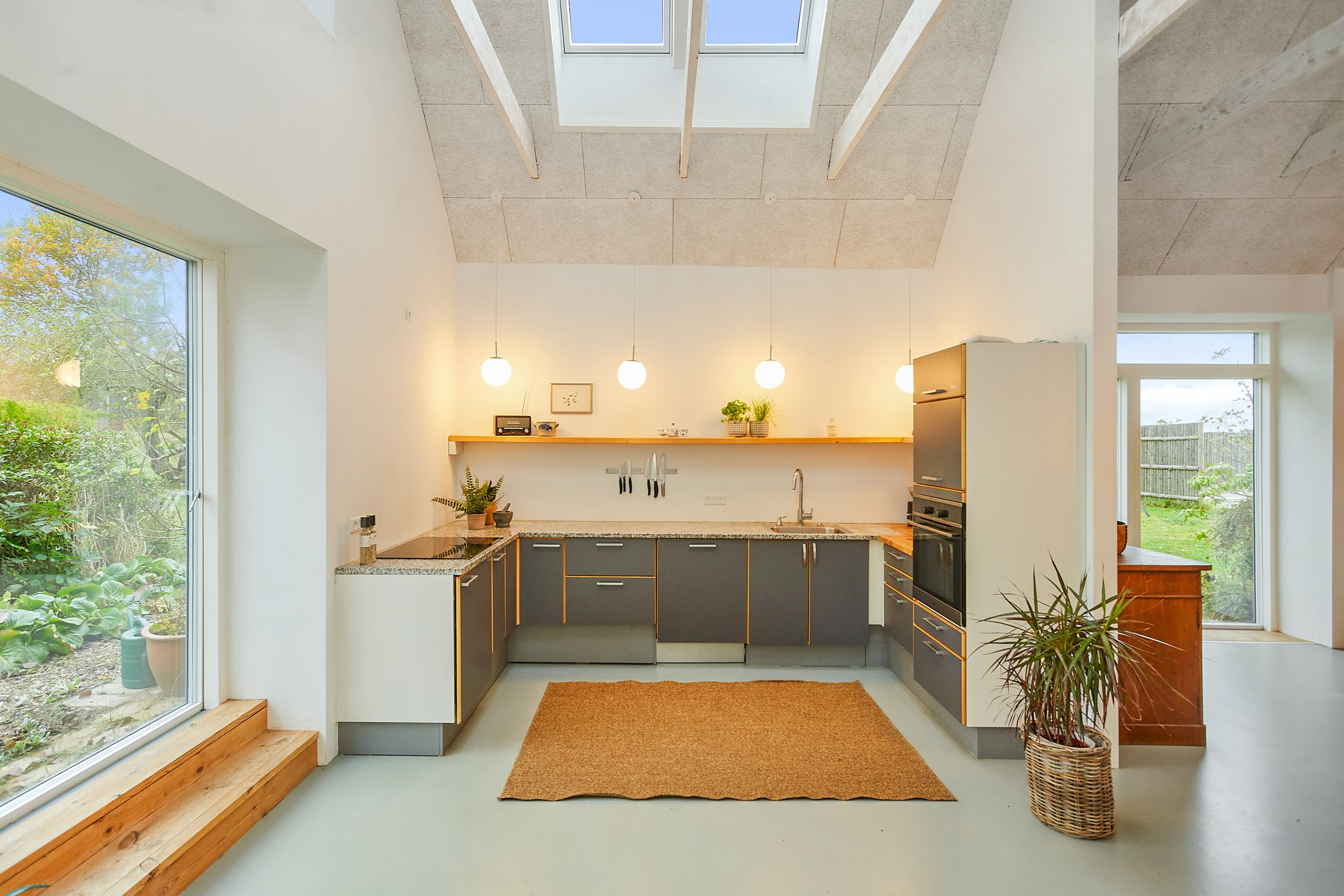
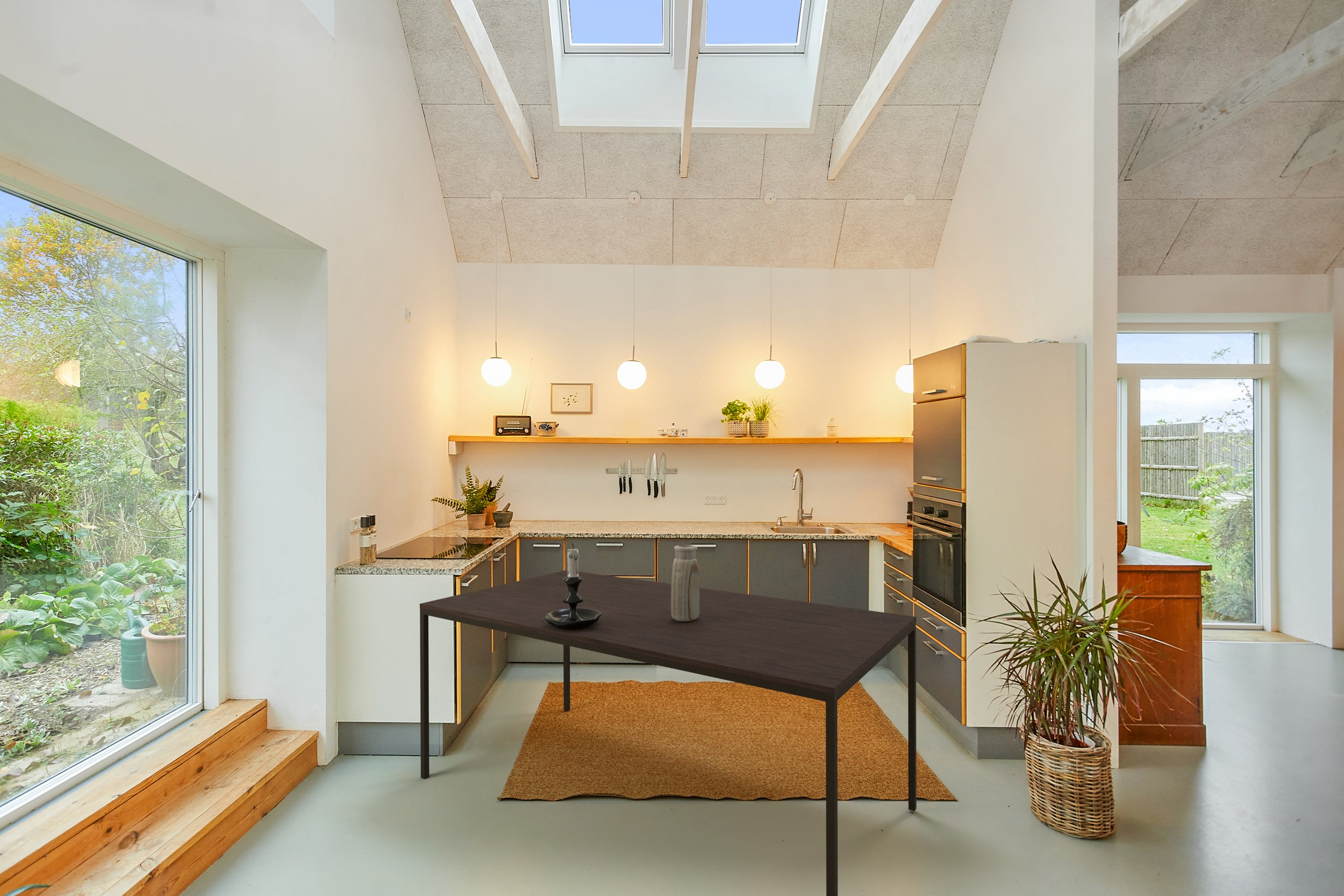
+ candle holder [545,543,603,629]
+ vase [671,544,699,621]
+ dining table [419,569,917,896]
